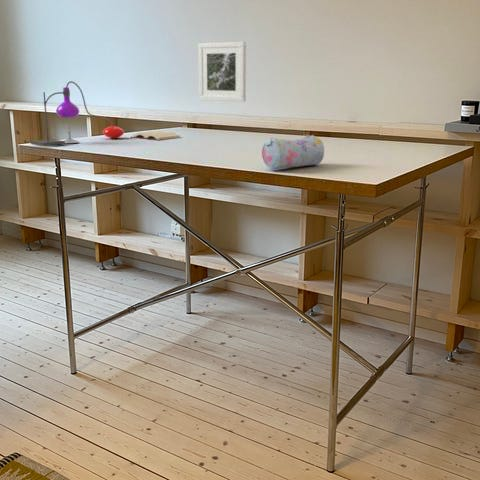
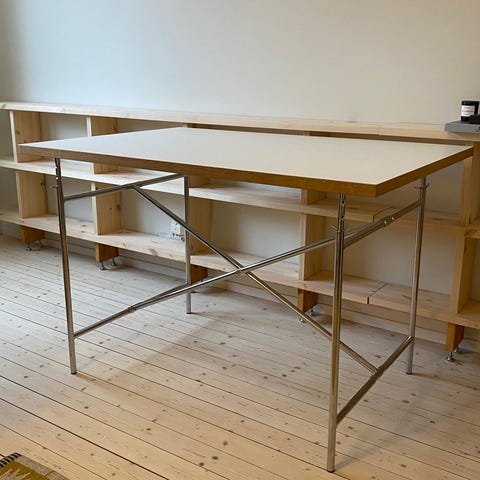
- pencil case [261,134,325,170]
- desk lamp [30,80,182,147]
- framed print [197,41,247,103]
